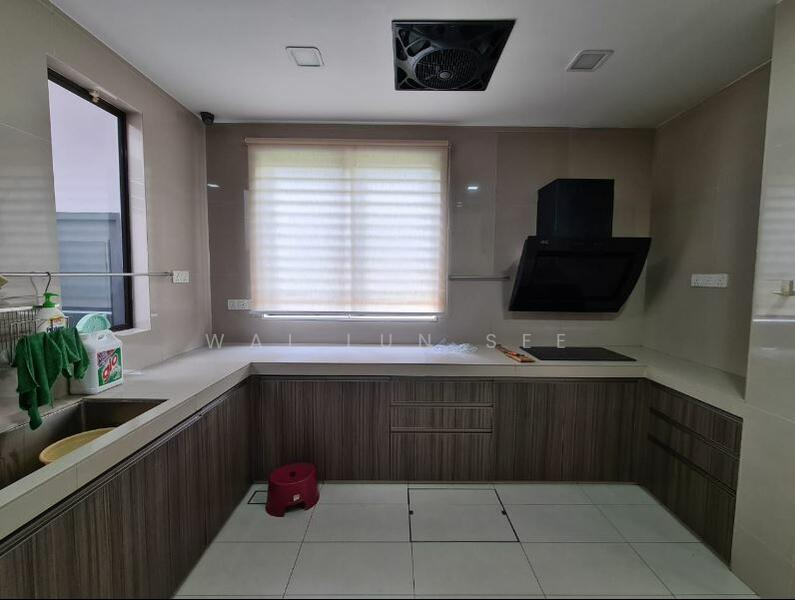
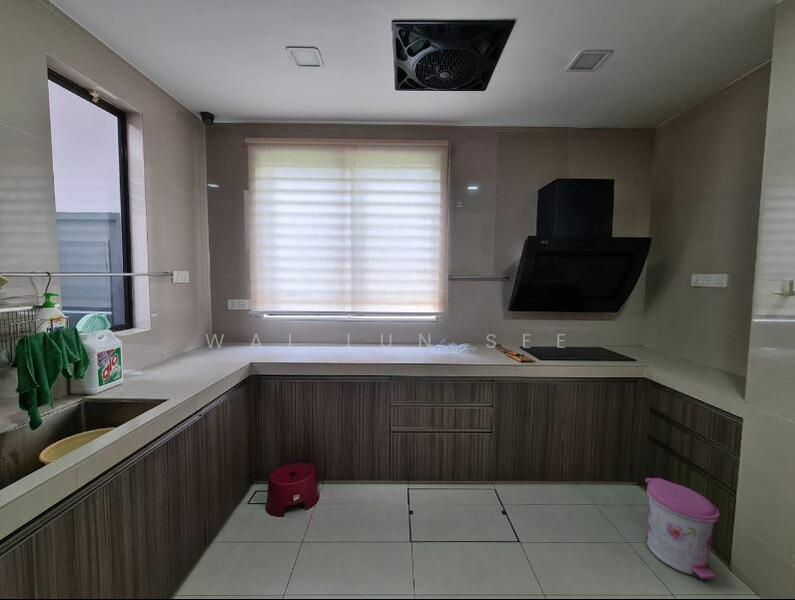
+ trash can [644,477,721,582]
